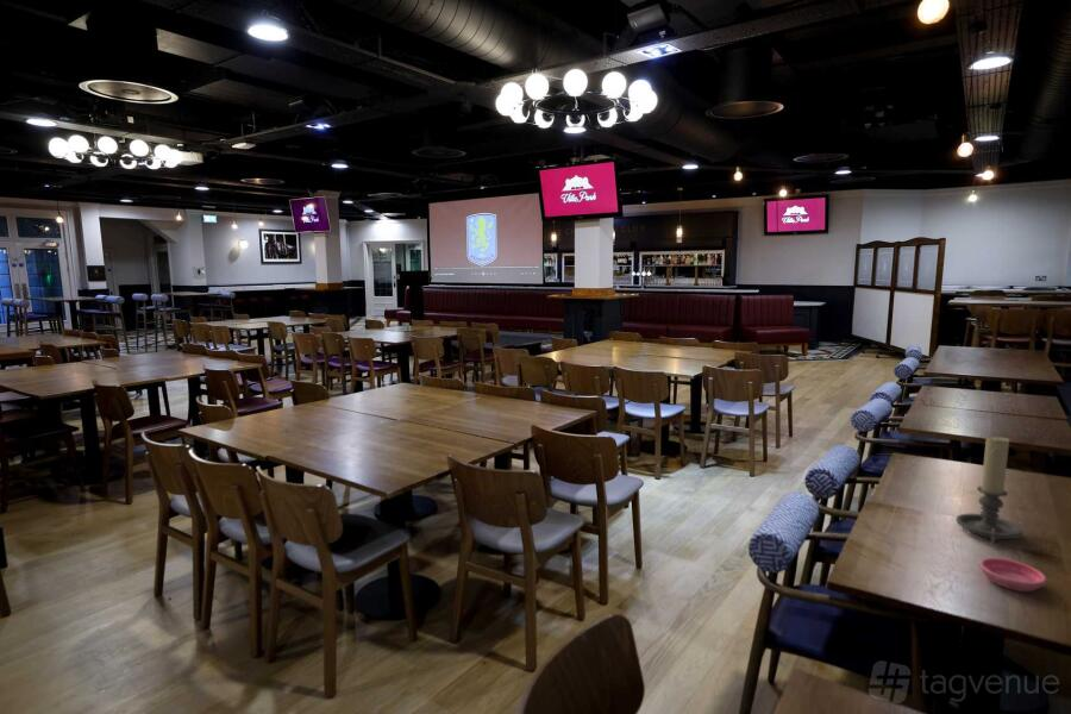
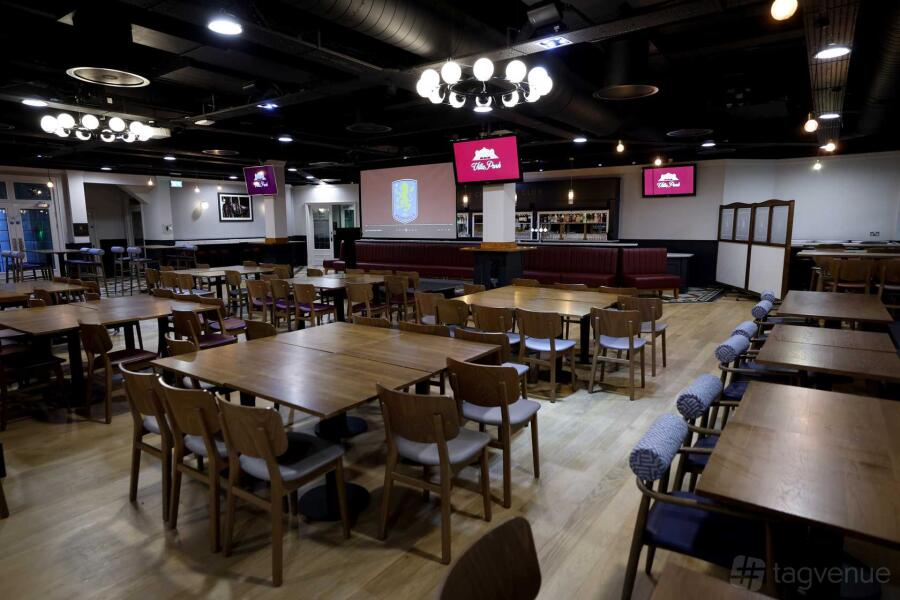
- candle holder [954,434,1025,545]
- saucer [978,557,1047,593]
